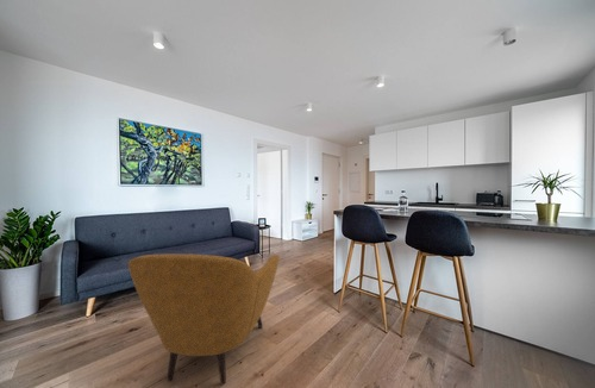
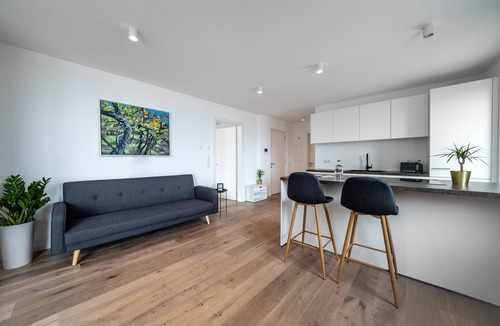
- armchair [127,252,281,386]
